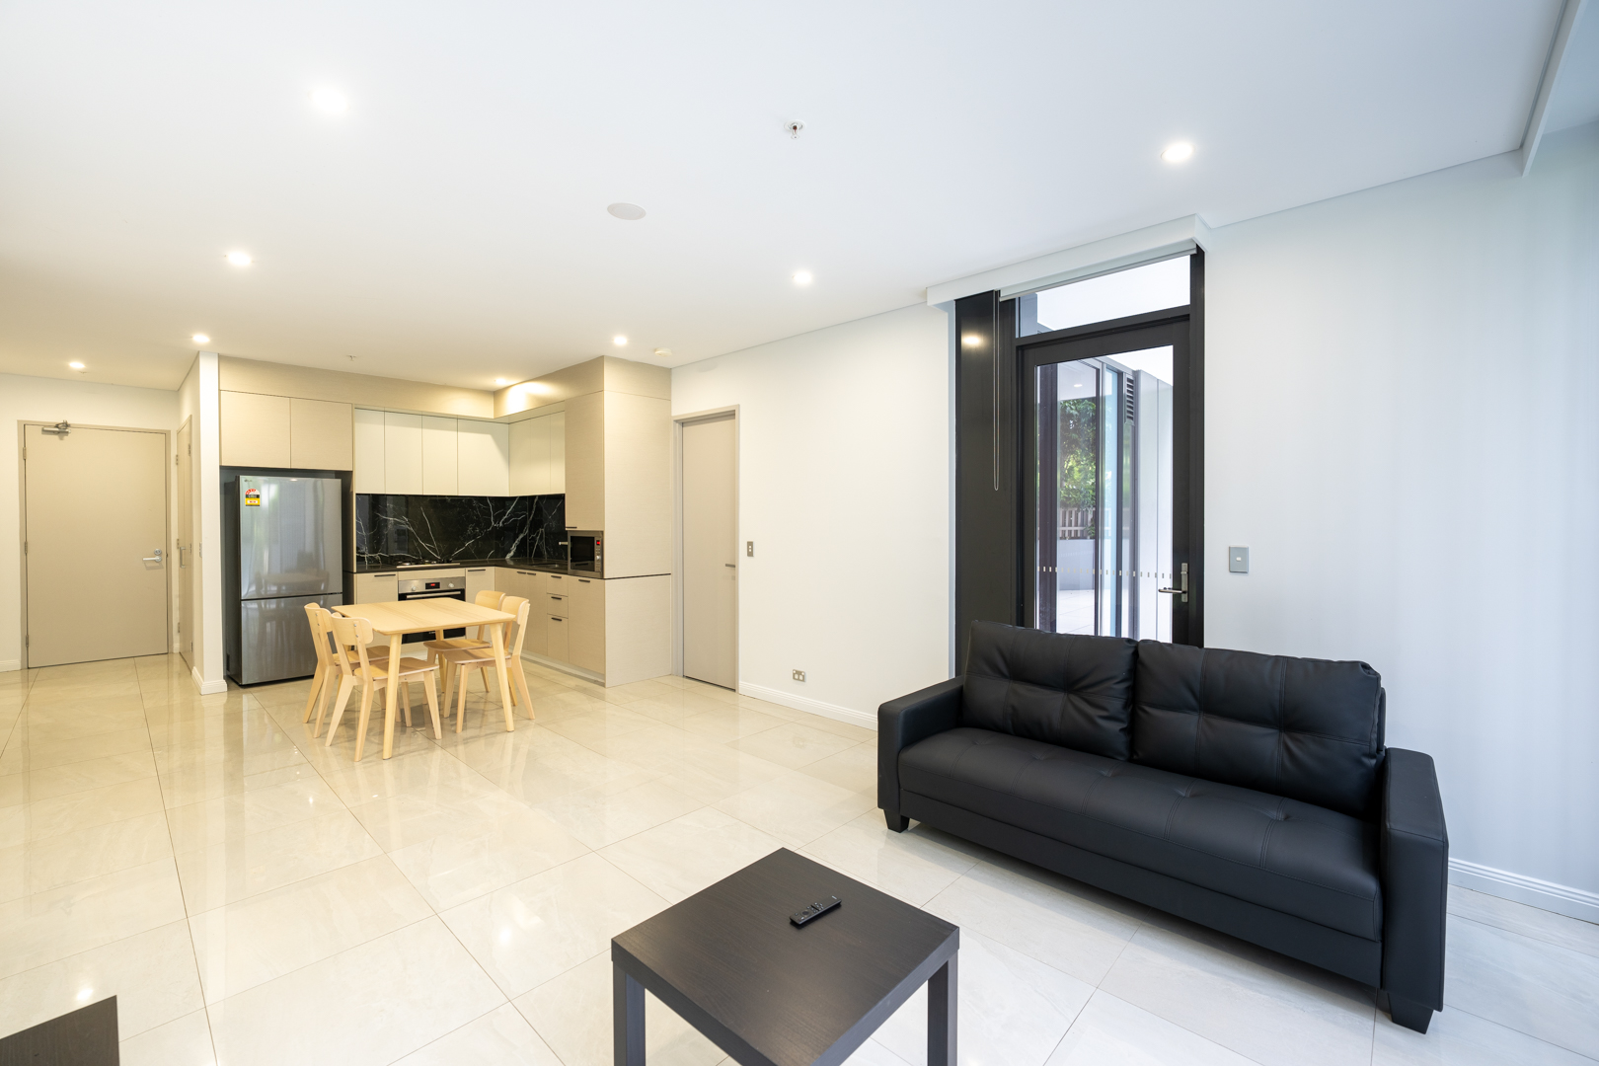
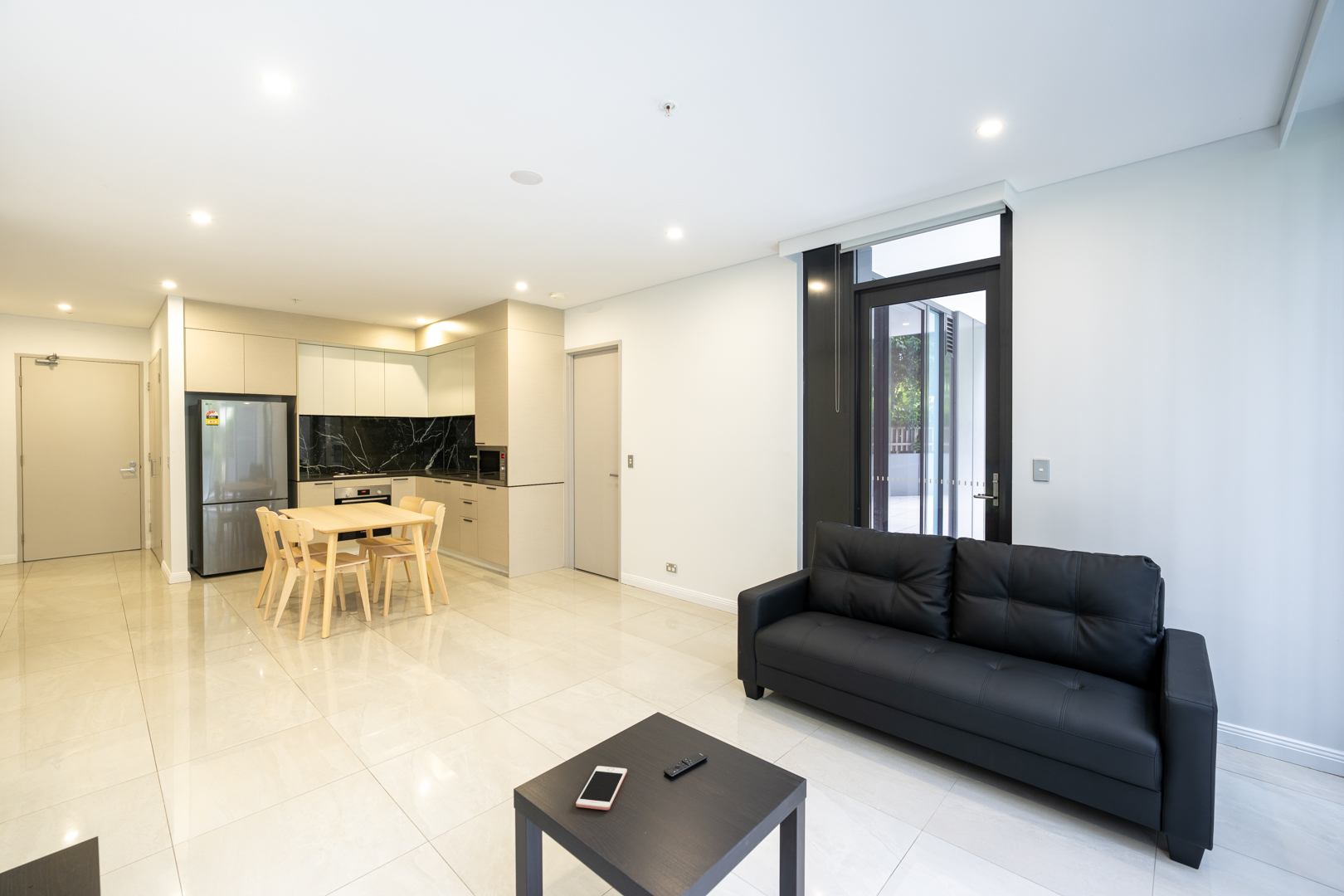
+ cell phone [575,765,628,811]
